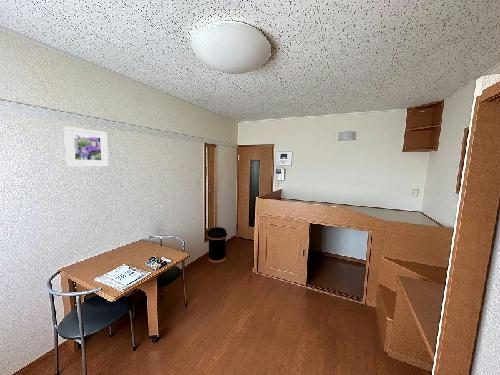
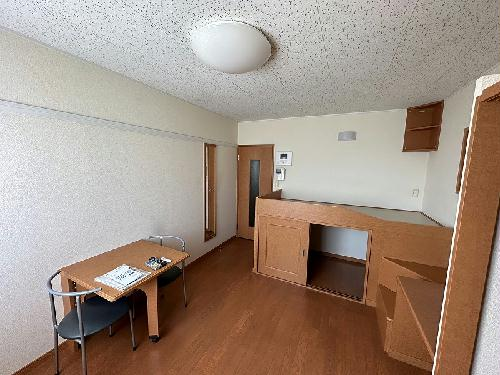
- trash can [206,226,228,263]
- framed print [63,125,109,168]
